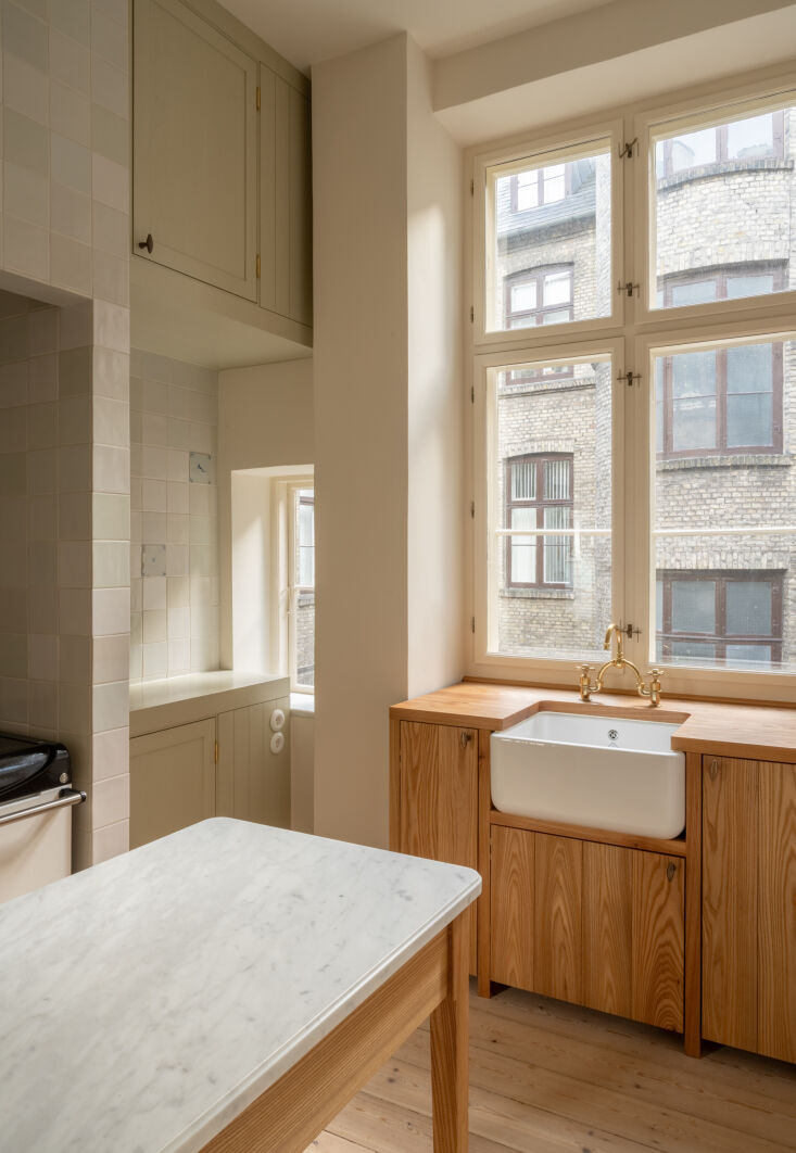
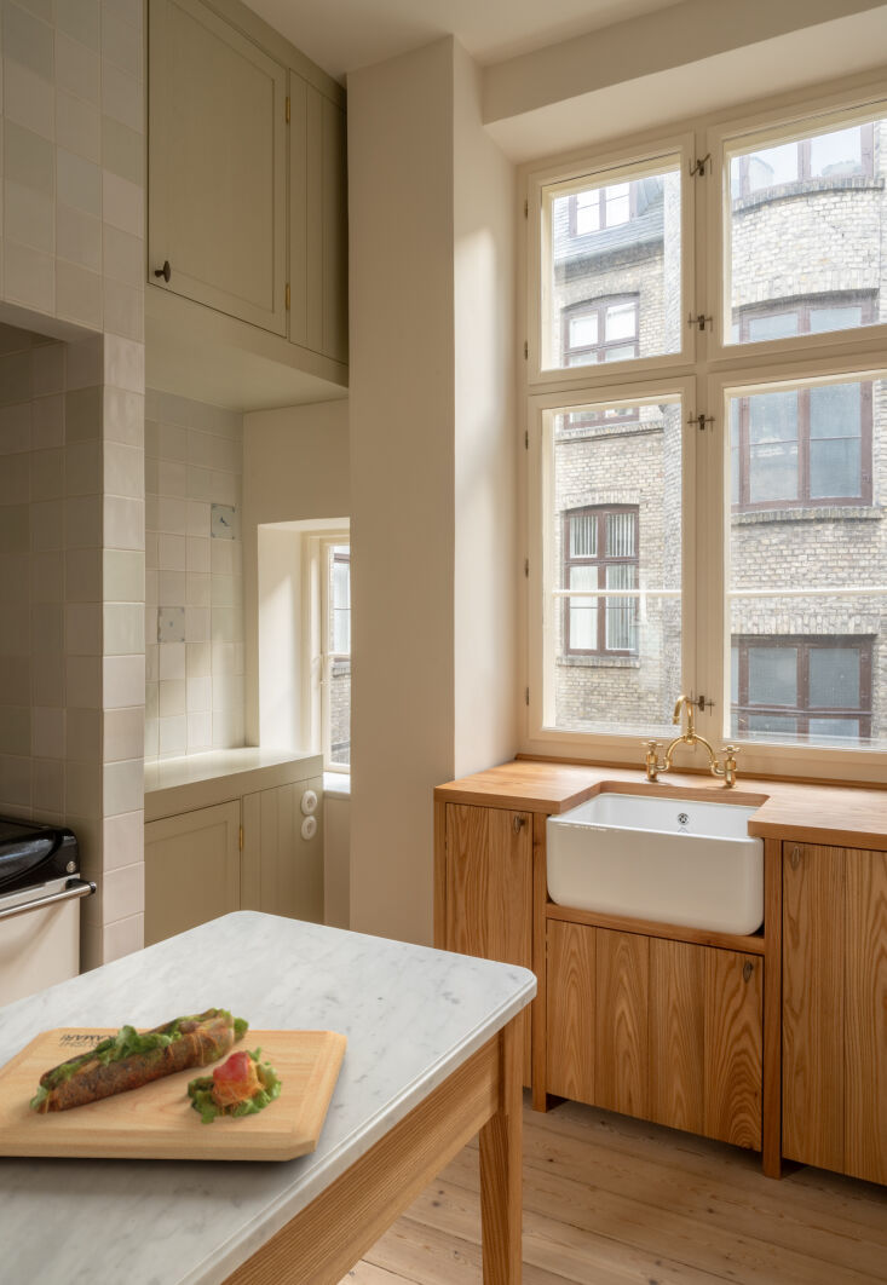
+ cutting board [0,1007,349,1162]
